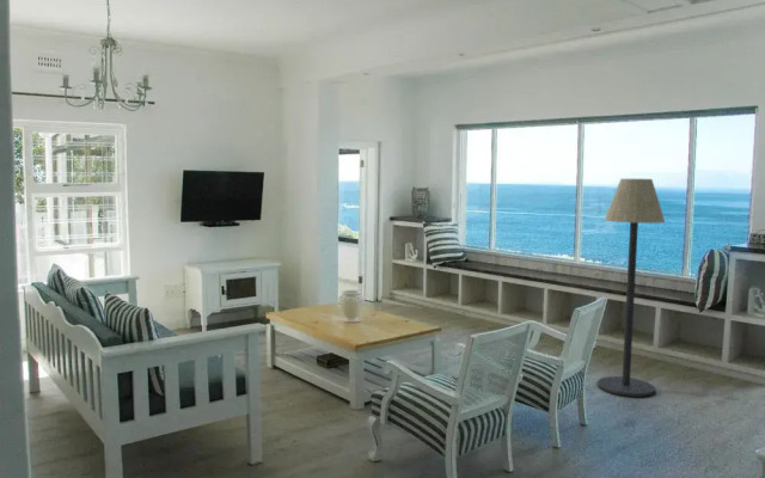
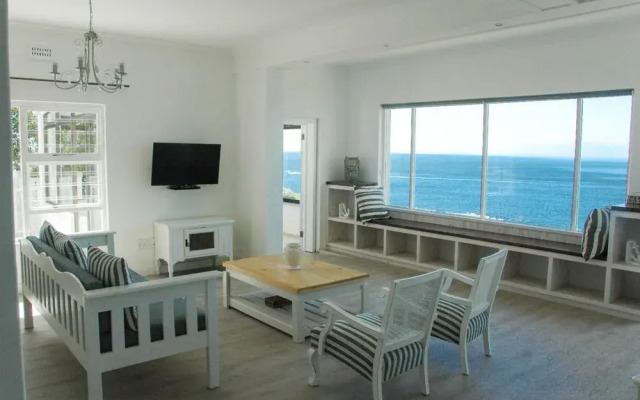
- floor lamp [596,178,666,398]
